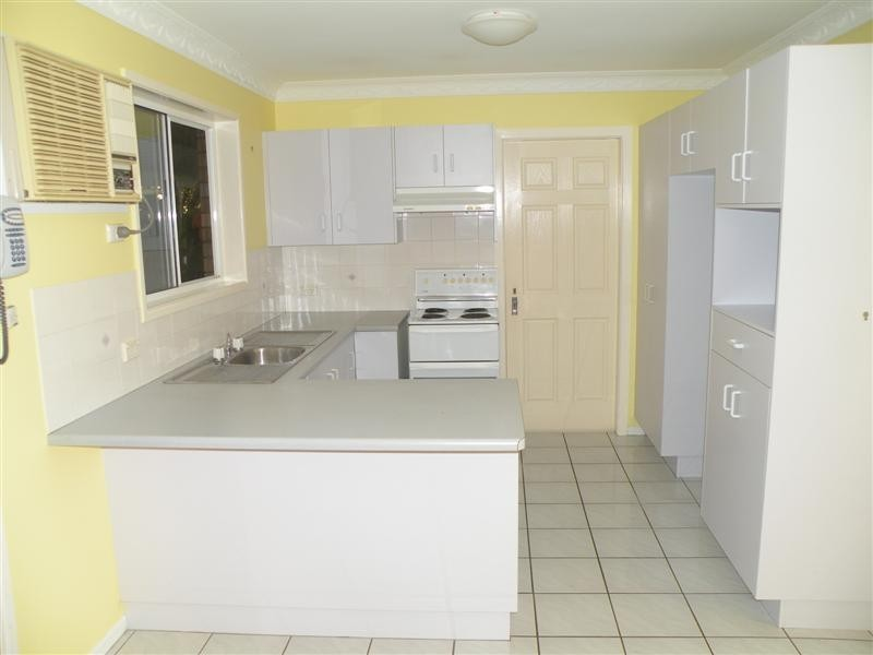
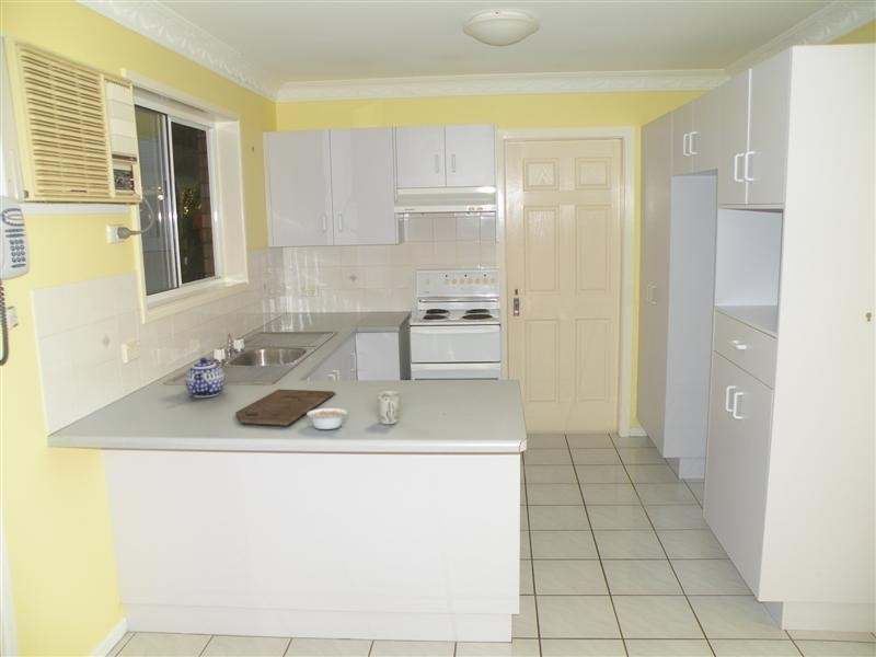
+ mug [376,390,402,425]
+ cutting board [234,389,337,427]
+ legume [306,407,348,430]
+ teapot [184,357,226,399]
